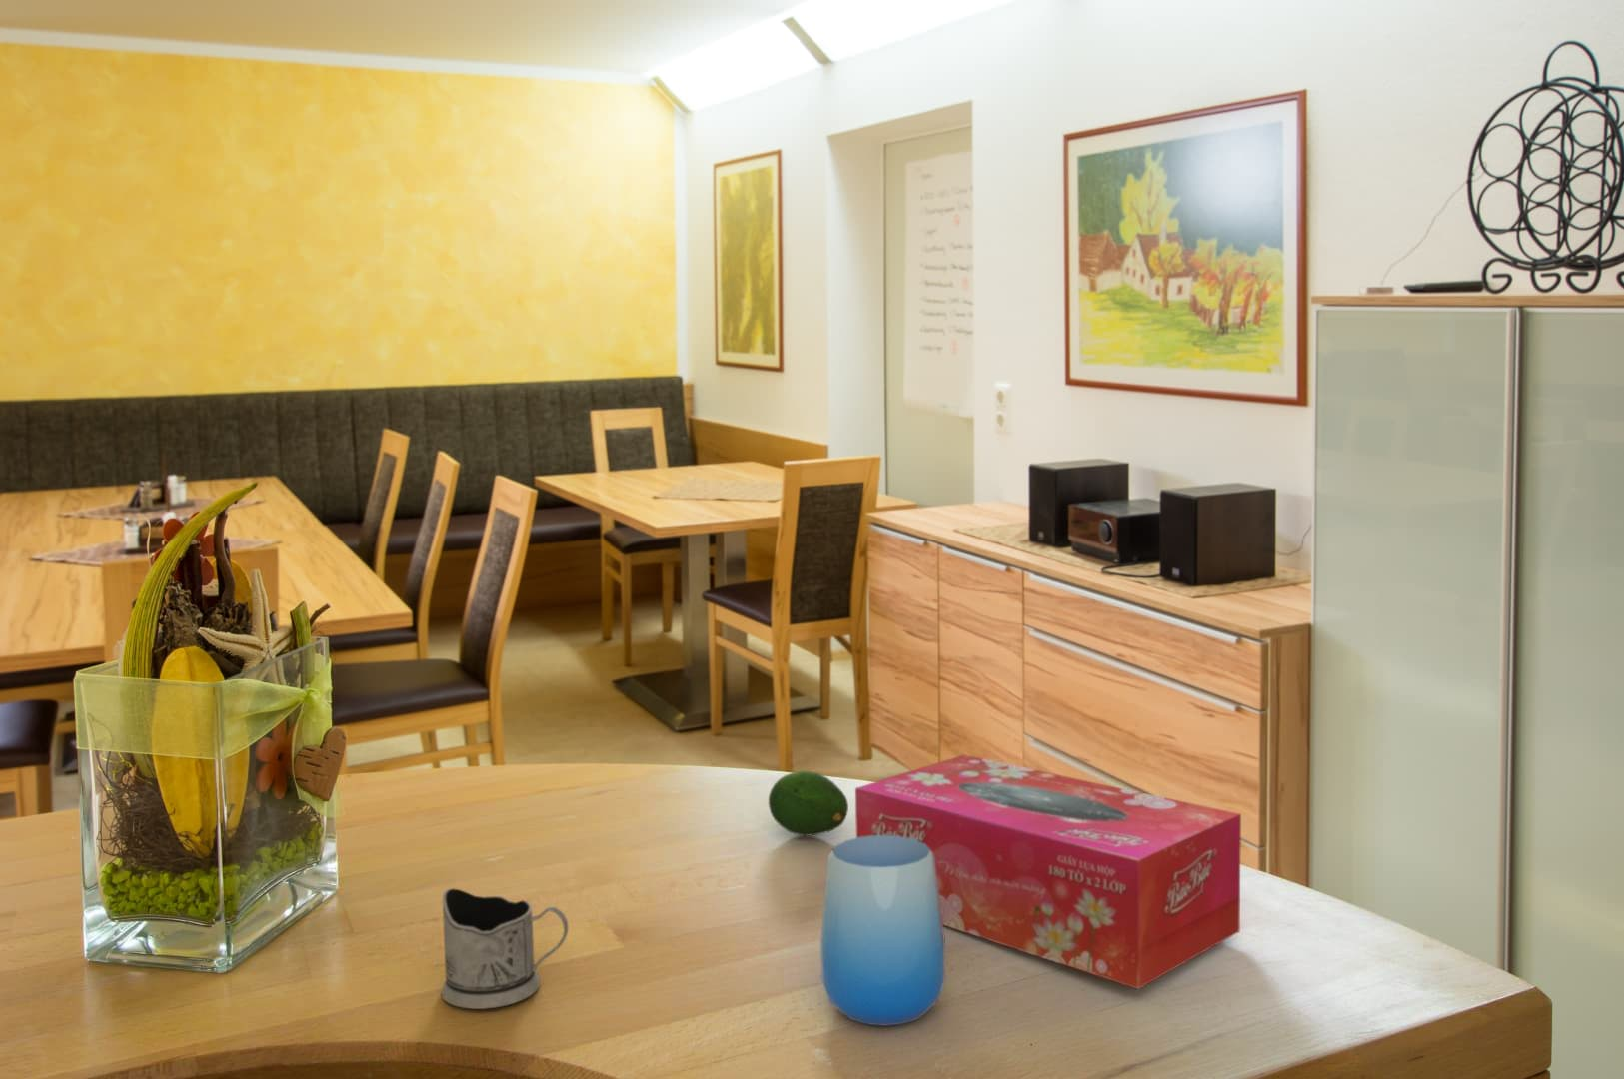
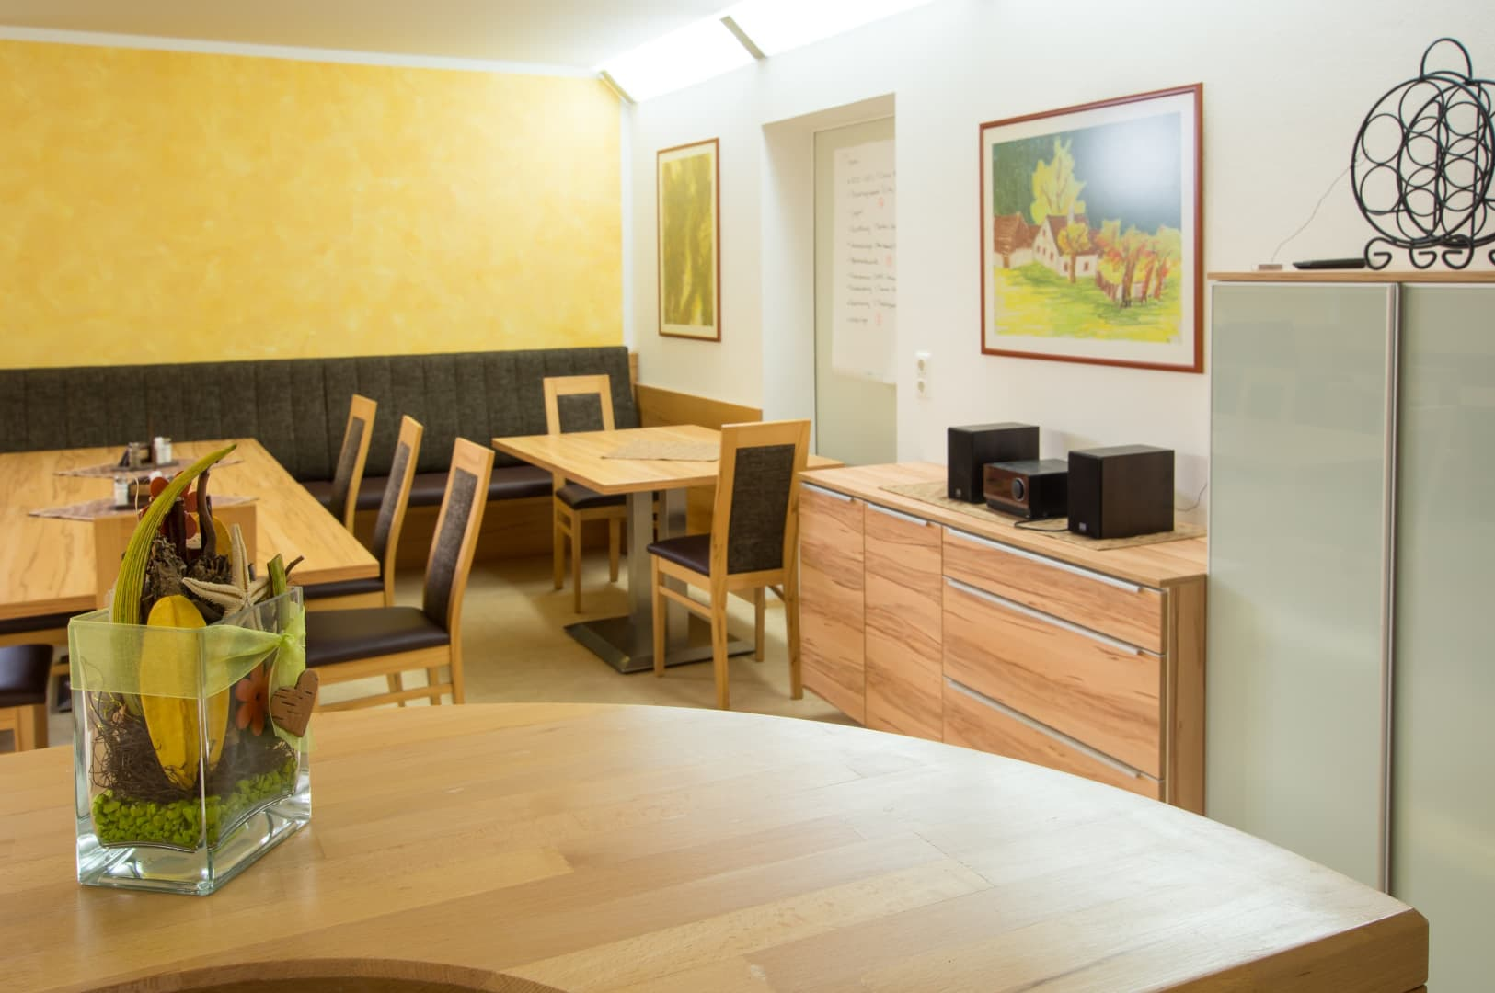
- tissue box [854,754,1242,990]
- tea glass holder [441,888,569,1010]
- cup [819,836,947,1027]
- fruit [767,771,849,837]
